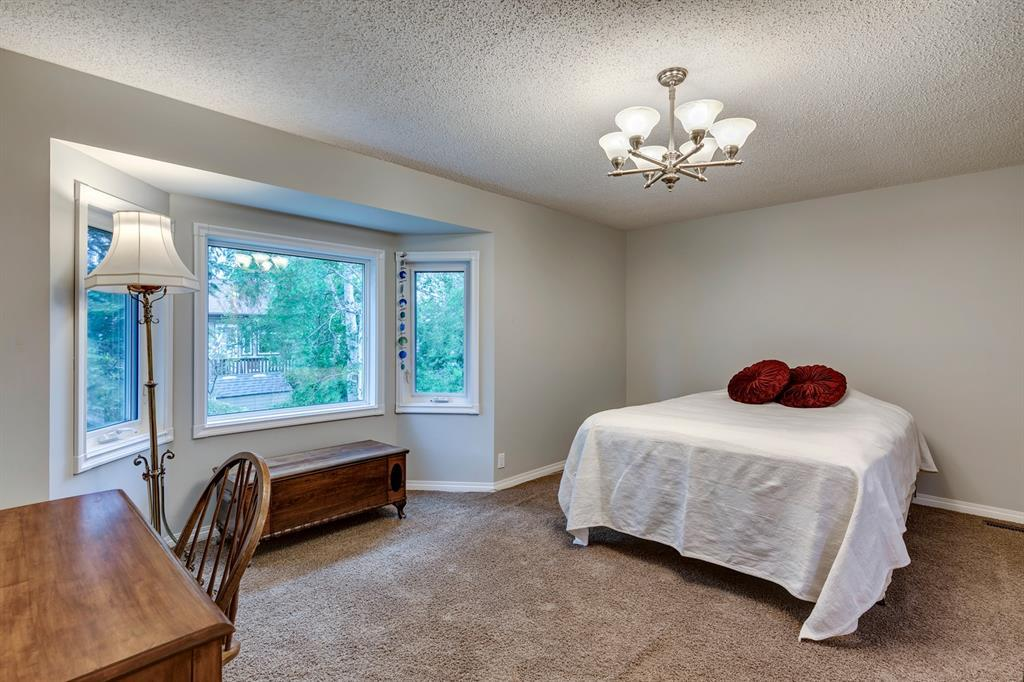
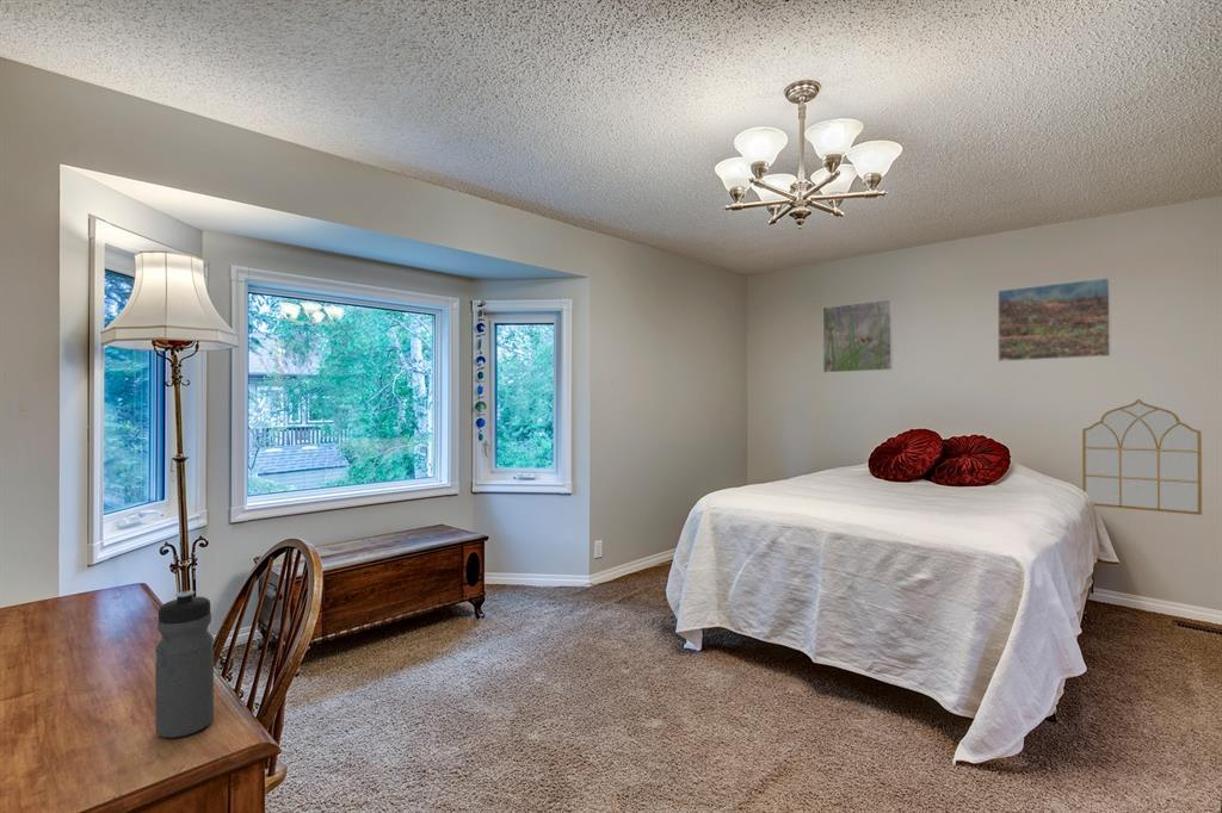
+ mirror [1081,398,1203,516]
+ water bottle [154,590,215,739]
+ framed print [822,298,894,374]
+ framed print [996,277,1112,362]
